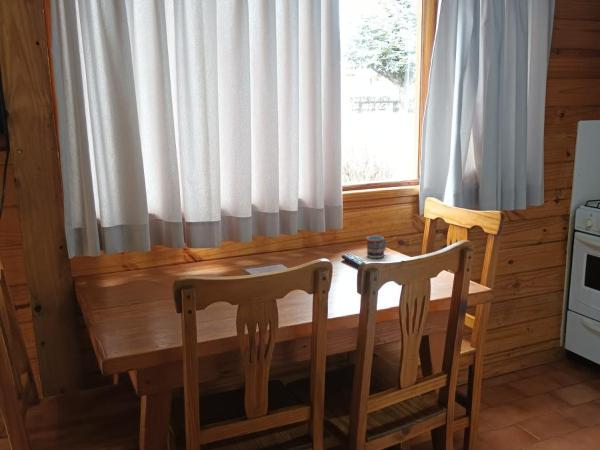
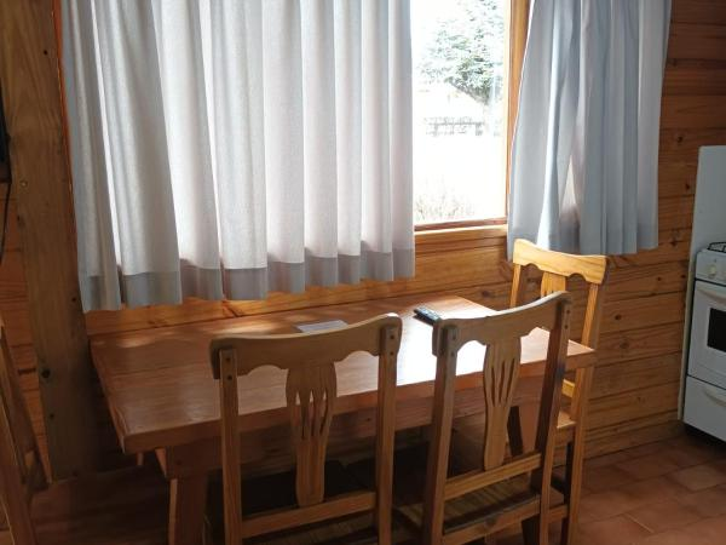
- cup [365,235,387,259]
